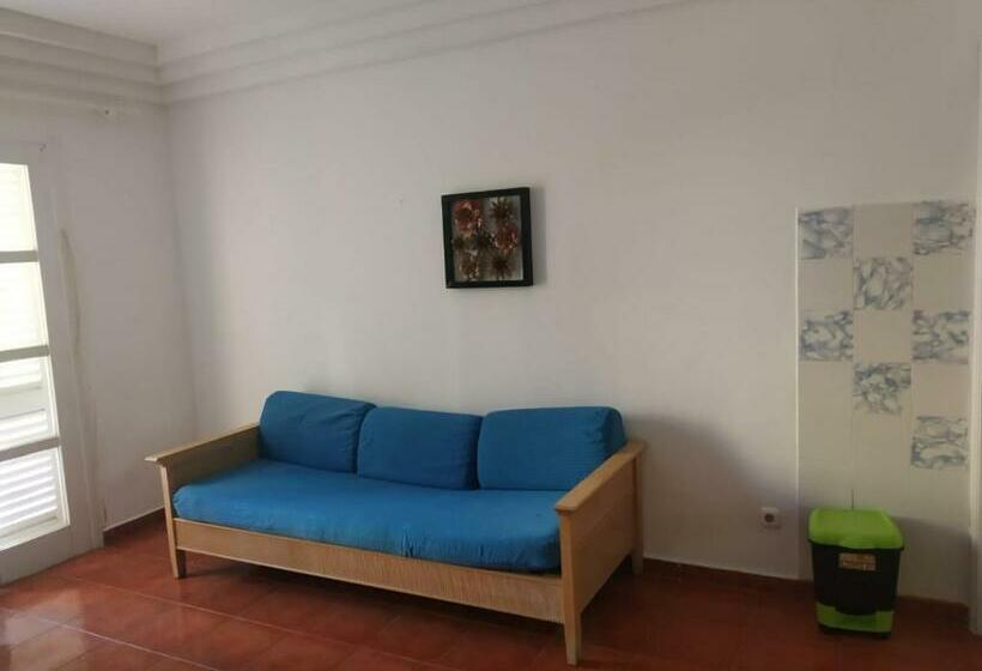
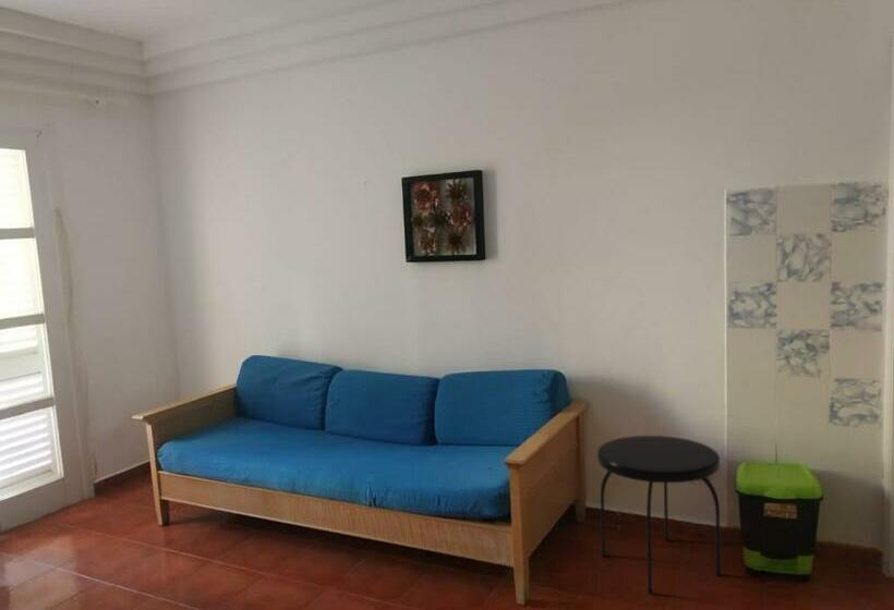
+ side table [596,435,722,594]
